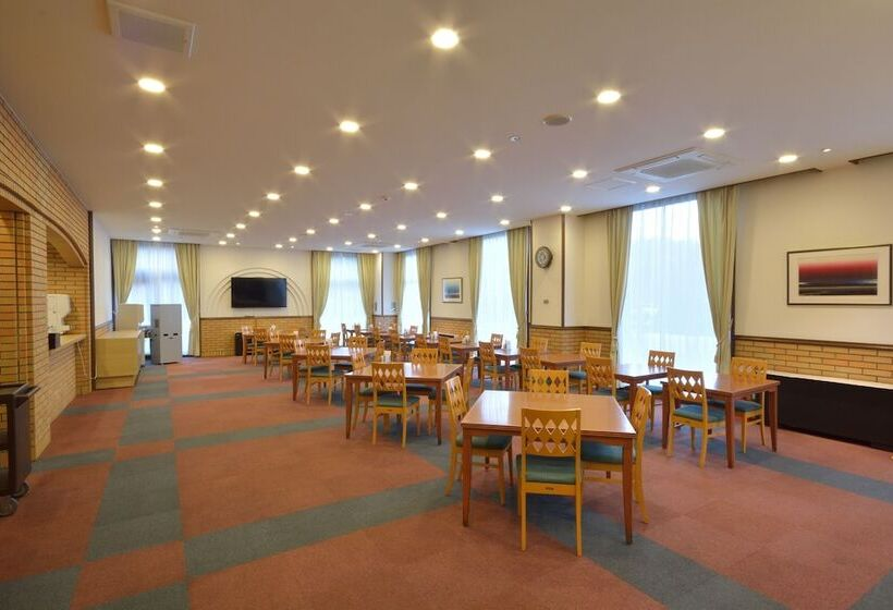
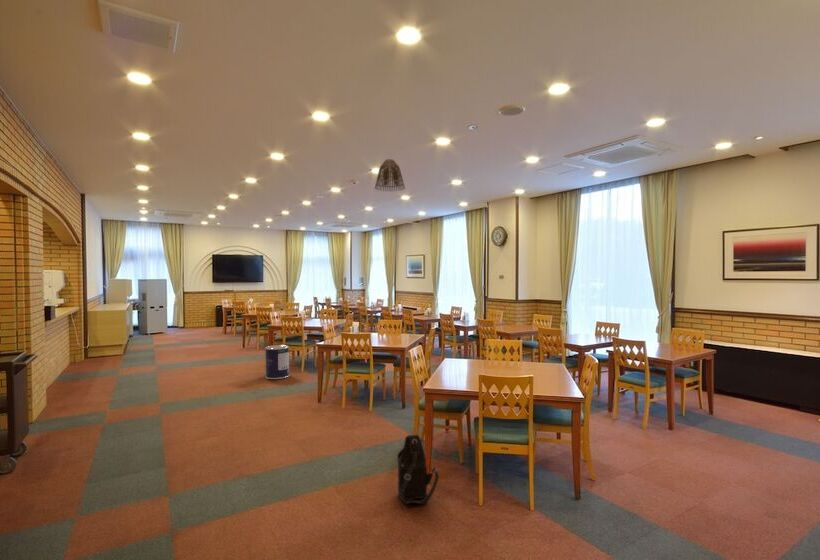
+ shoulder bag [396,434,440,505]
+ paint can [264,344,290,380]
+ lamp shade [374,158,406,192]
